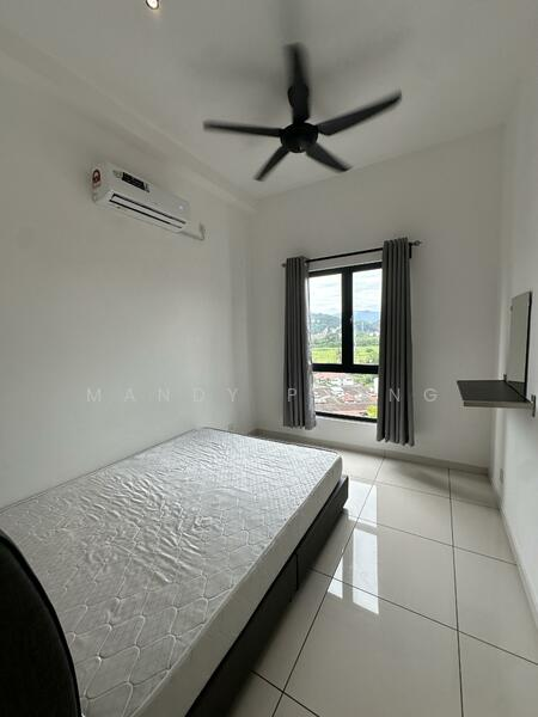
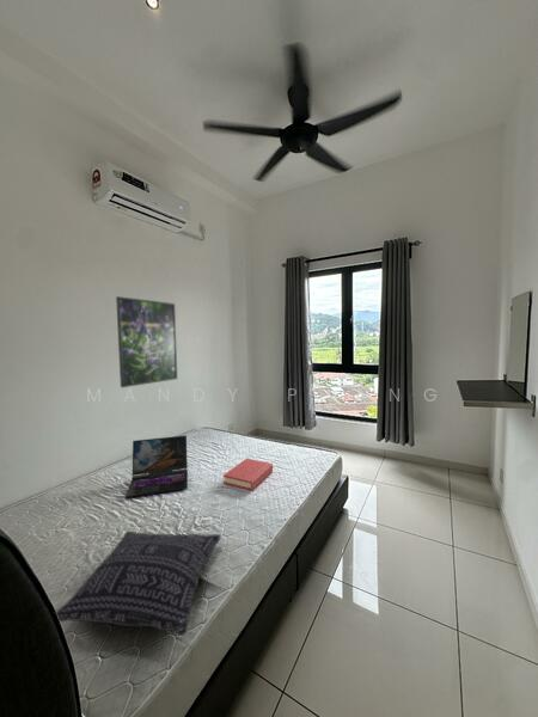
+ laptop [124,434,189,498]
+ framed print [115,295,178,388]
+ pillow [55,531,222,636]
+ hardback book [222,458,274,491]
